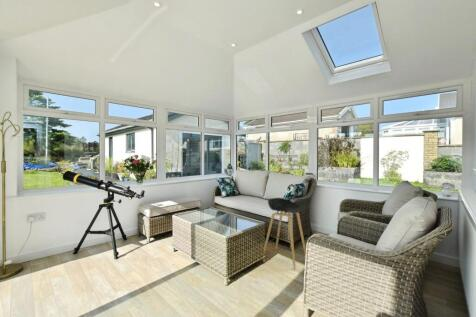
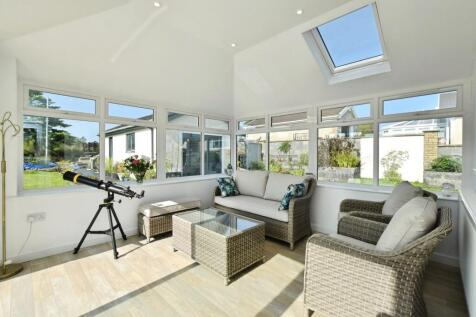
- stool [263,197,307,270]
